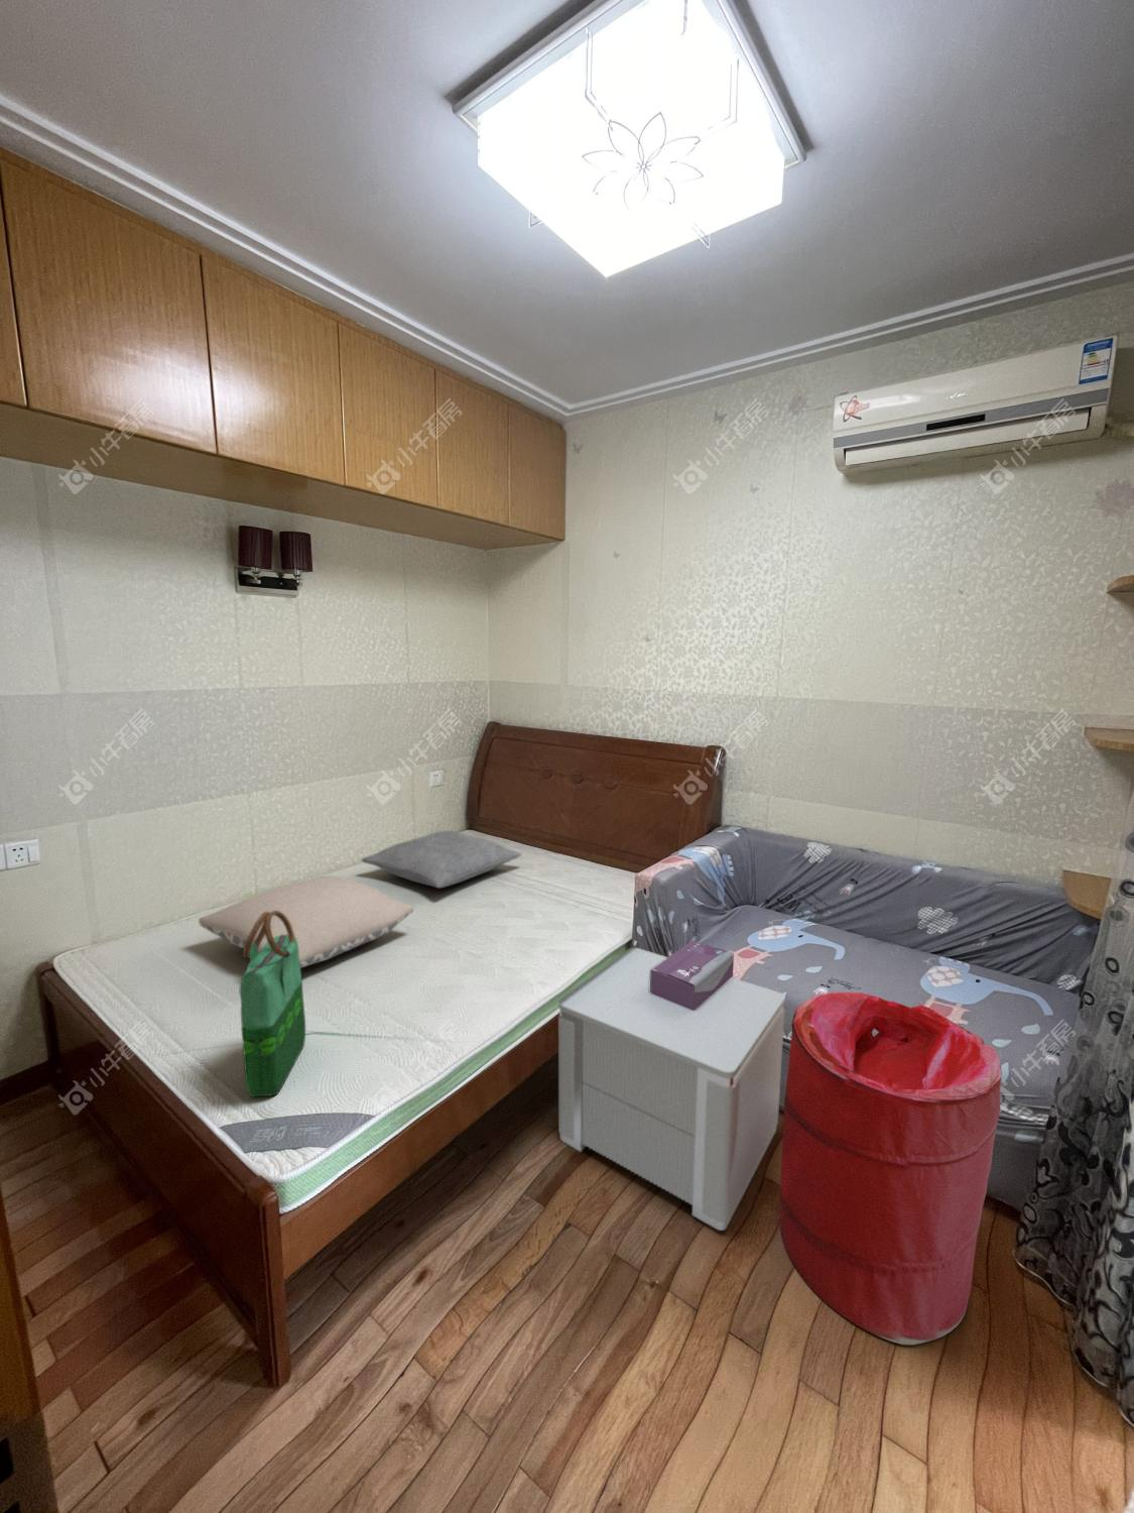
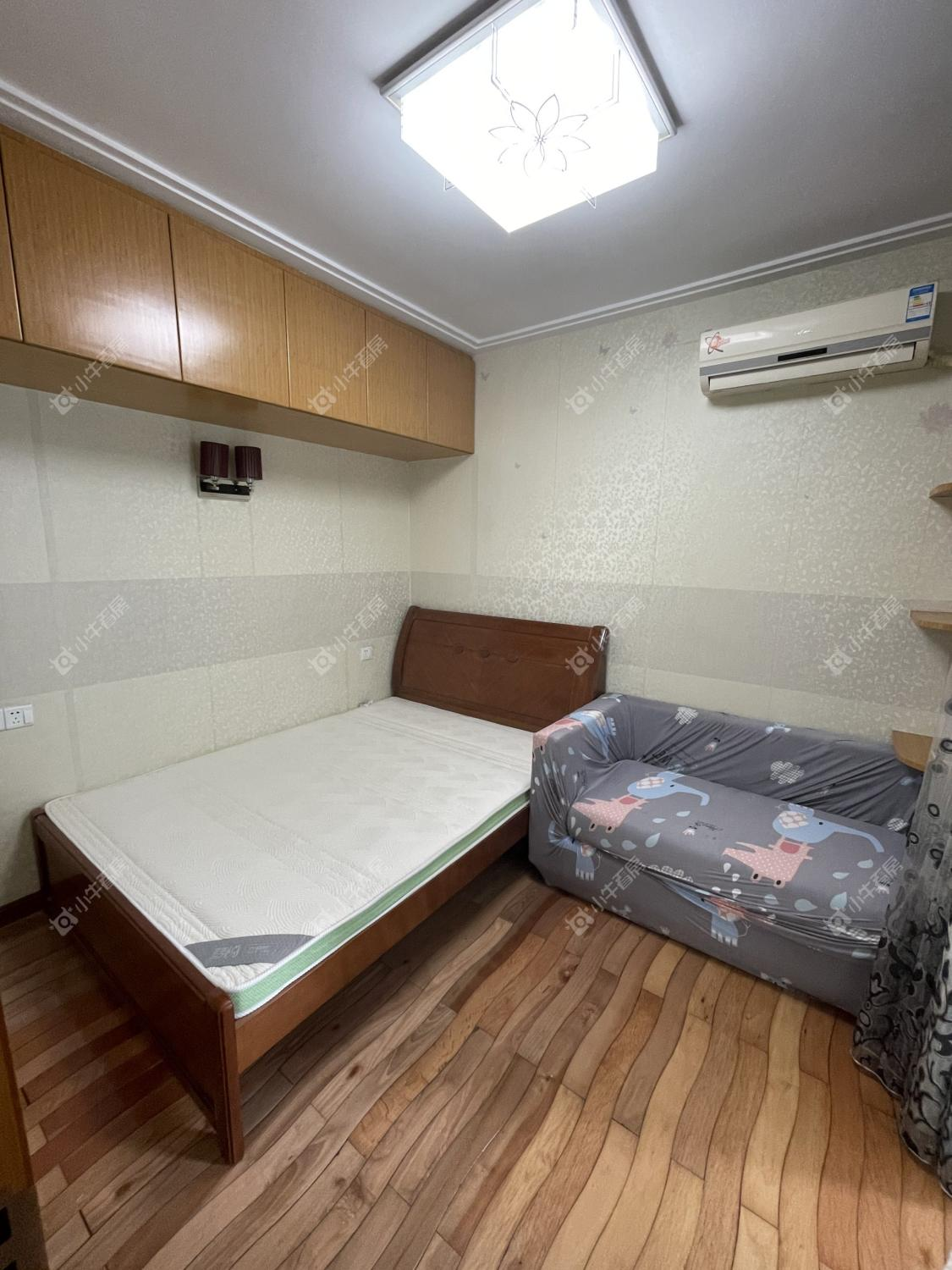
- pillow [360,829,522,889]
- tissue box [649,940,735,1011]
- nightstand [557,946,786,1232]
- tote bag [239,911,306,1098]
- laundry hamper [778,990,1003,1345]
- pillow [198,874,415,970]
